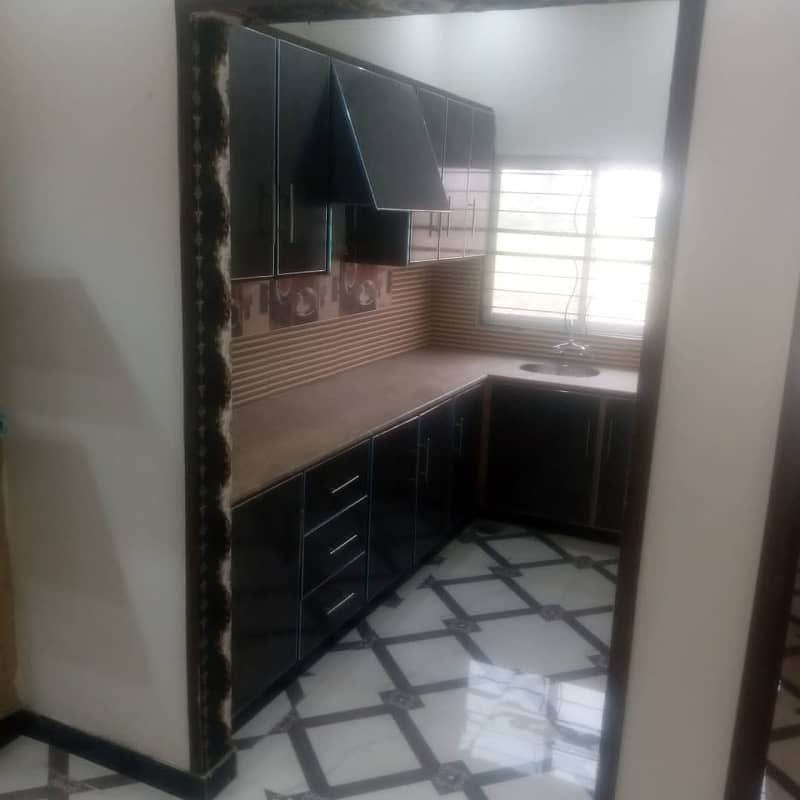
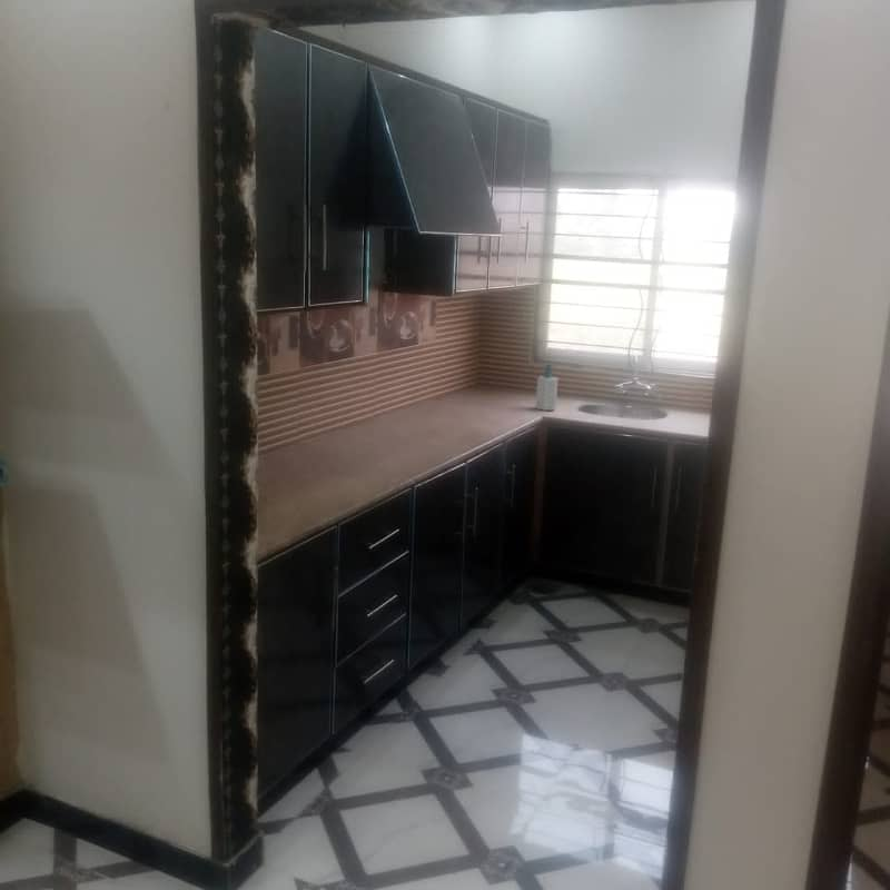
+ soap bottle [534,363,560,412]
